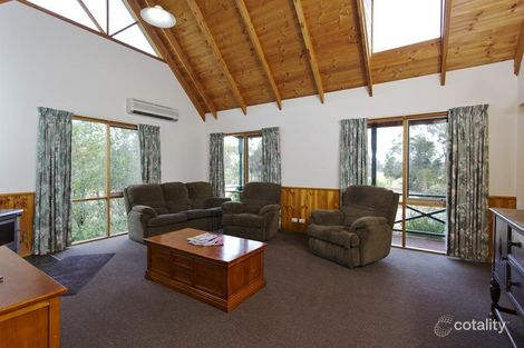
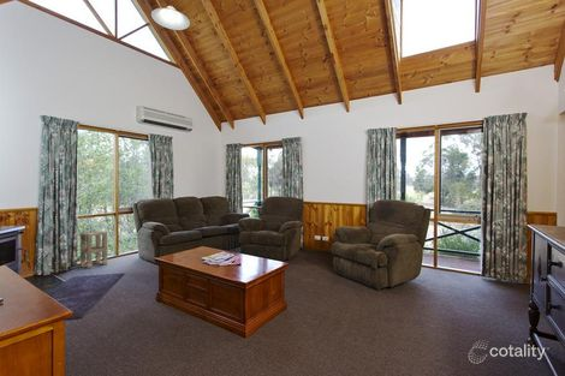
+ side table [79,229,108,269]
